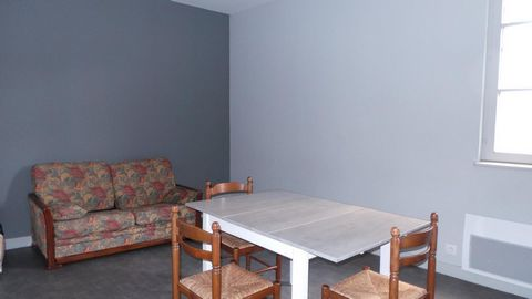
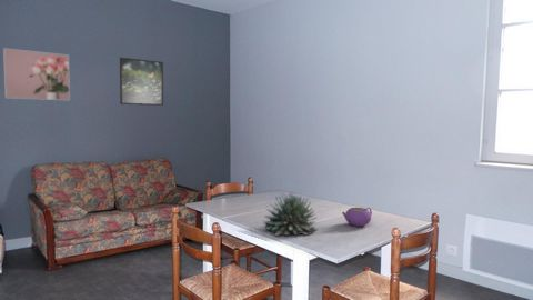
+ succulent plant [261,191,319,237]
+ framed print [2,47,71,101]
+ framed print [119,57,164,107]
+ teapot [341,207,373,228]
